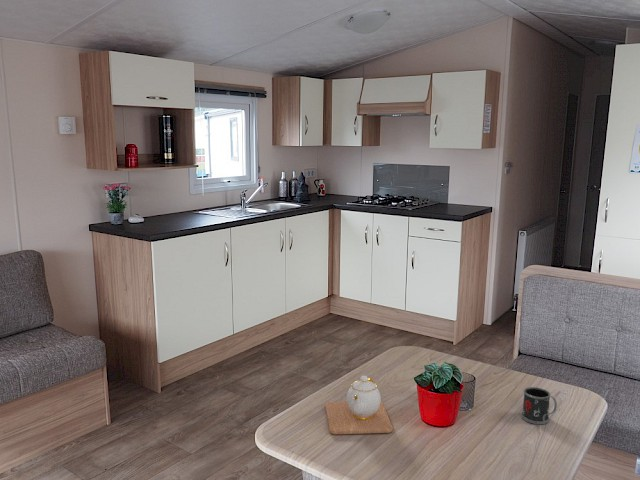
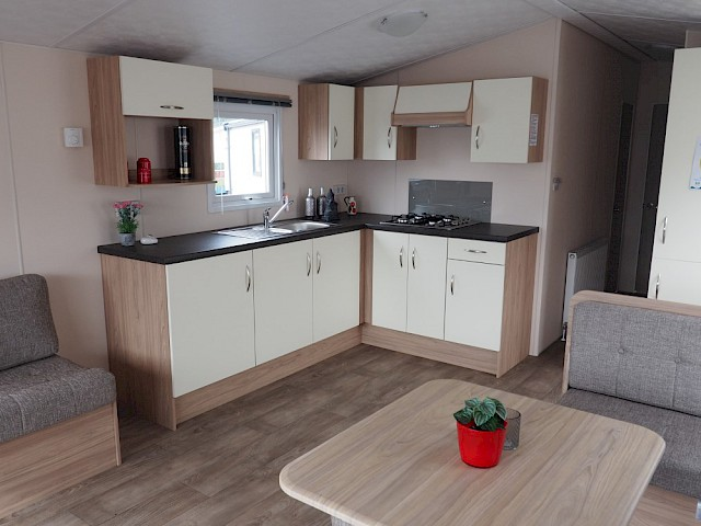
- mug [520,386,558,425]
- teapot [324,375,394,435]
